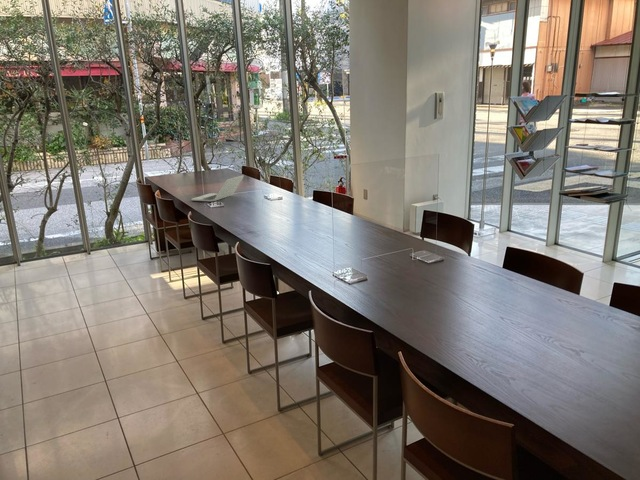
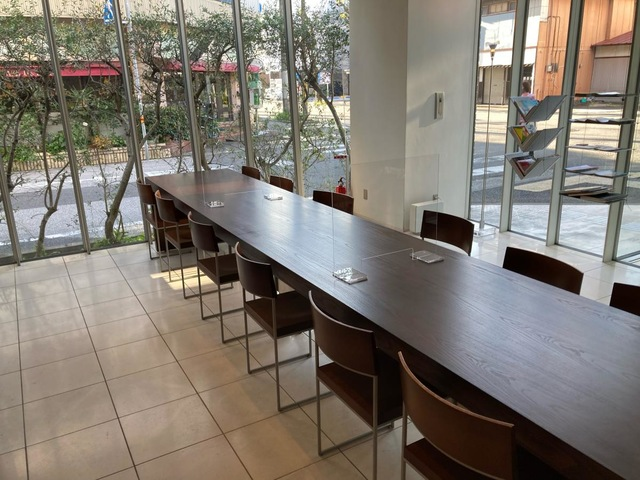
- laptop [190,174,245,202]
